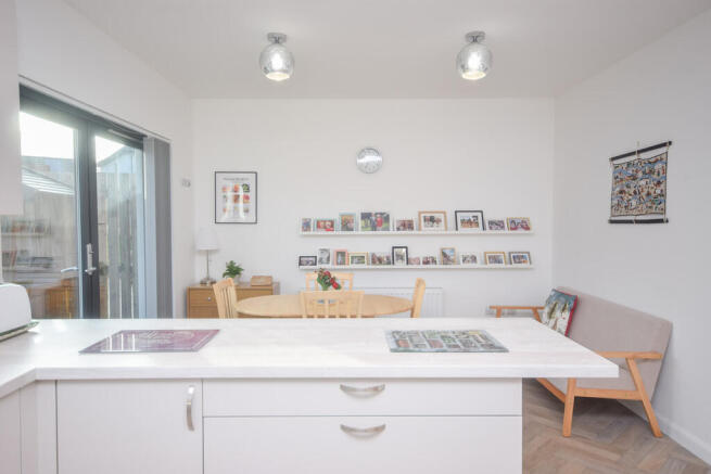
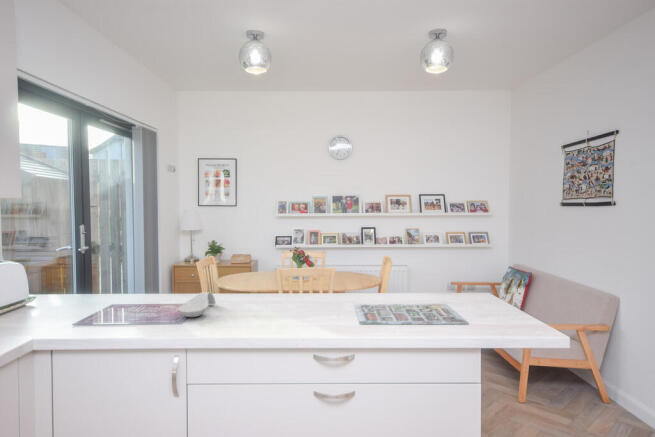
+ spoon rest [177,291,217,318]
